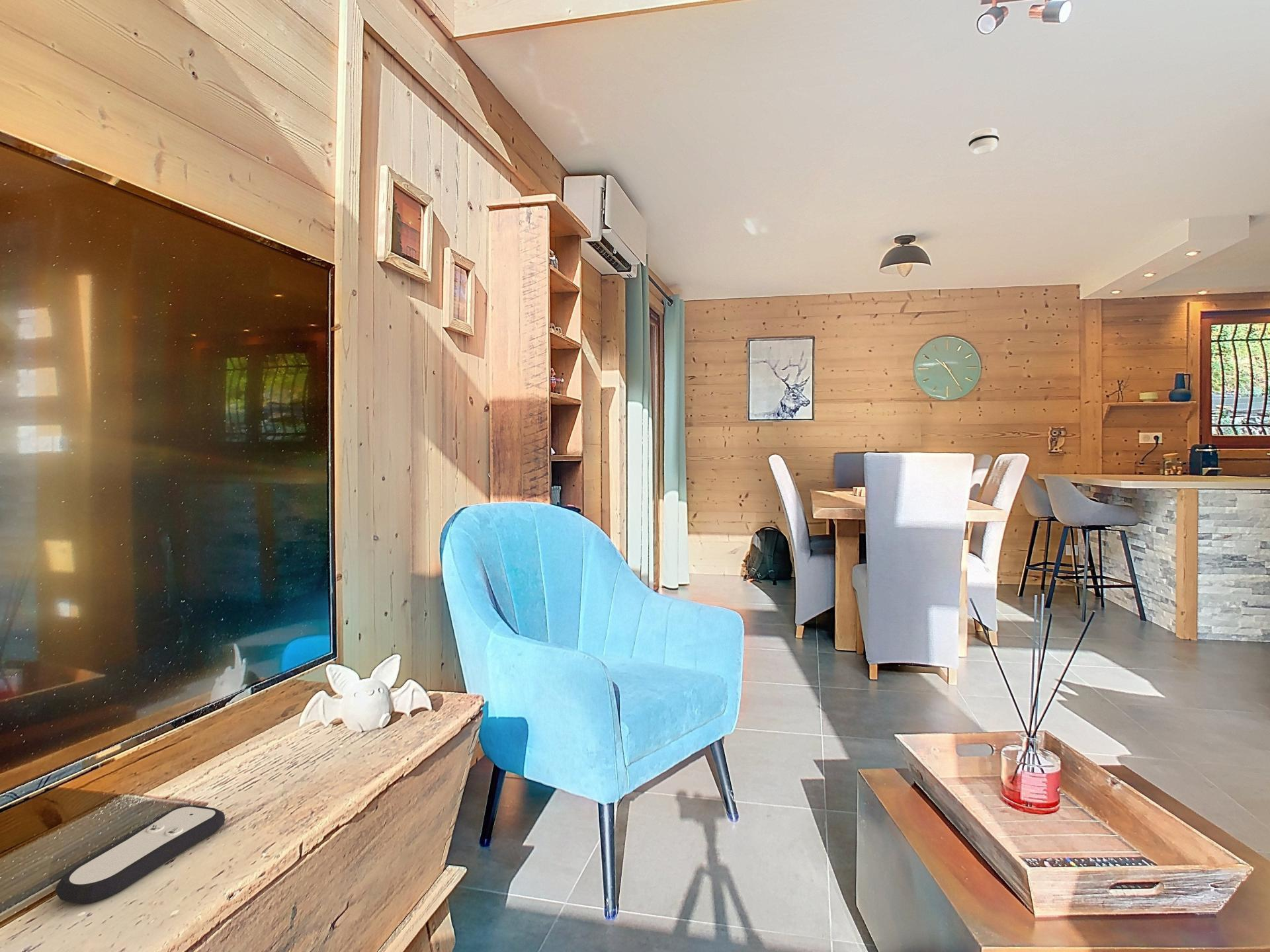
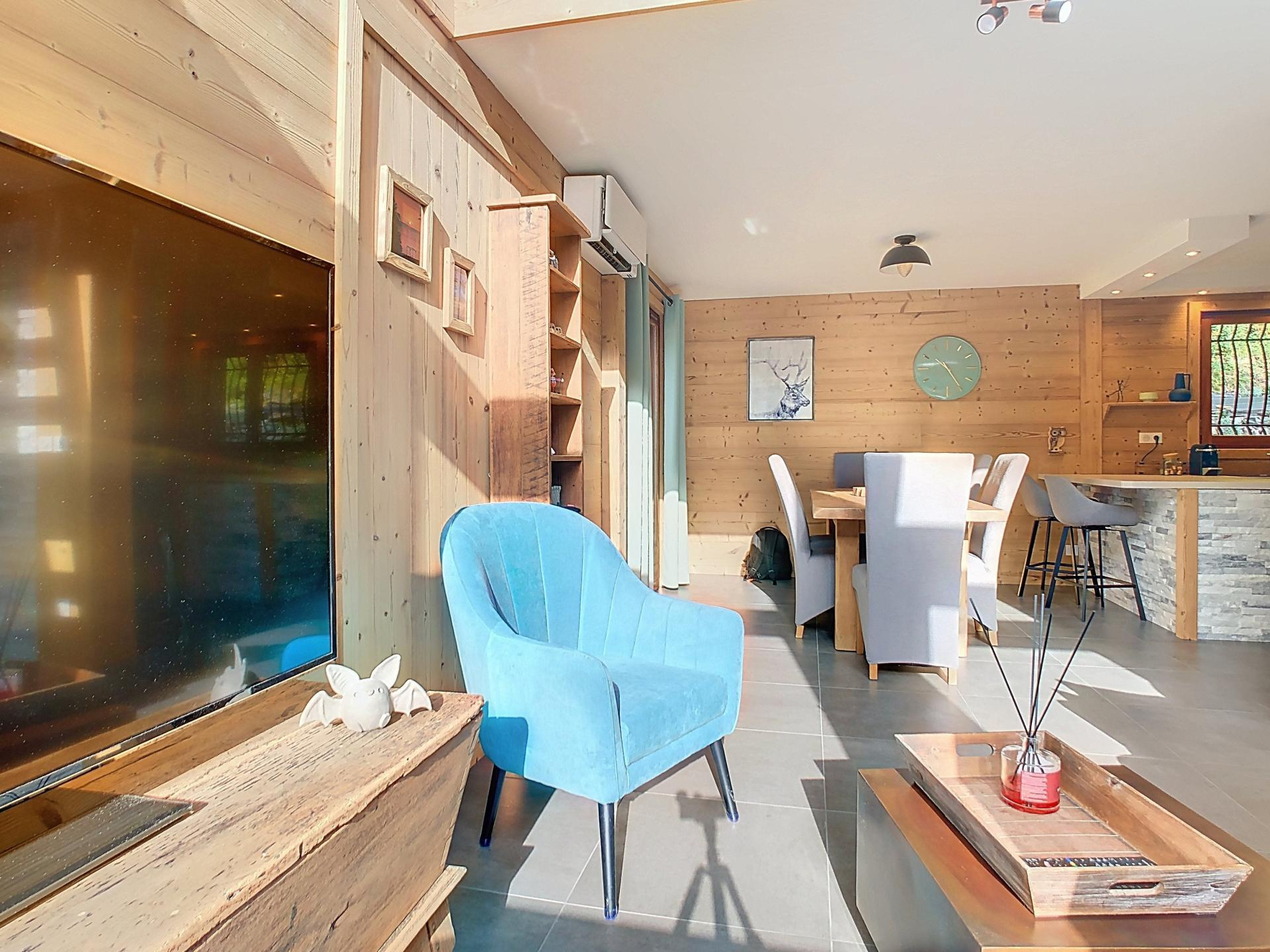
- remote control [54,805,226,905]
- smoke detector [968,127,1000,155]
